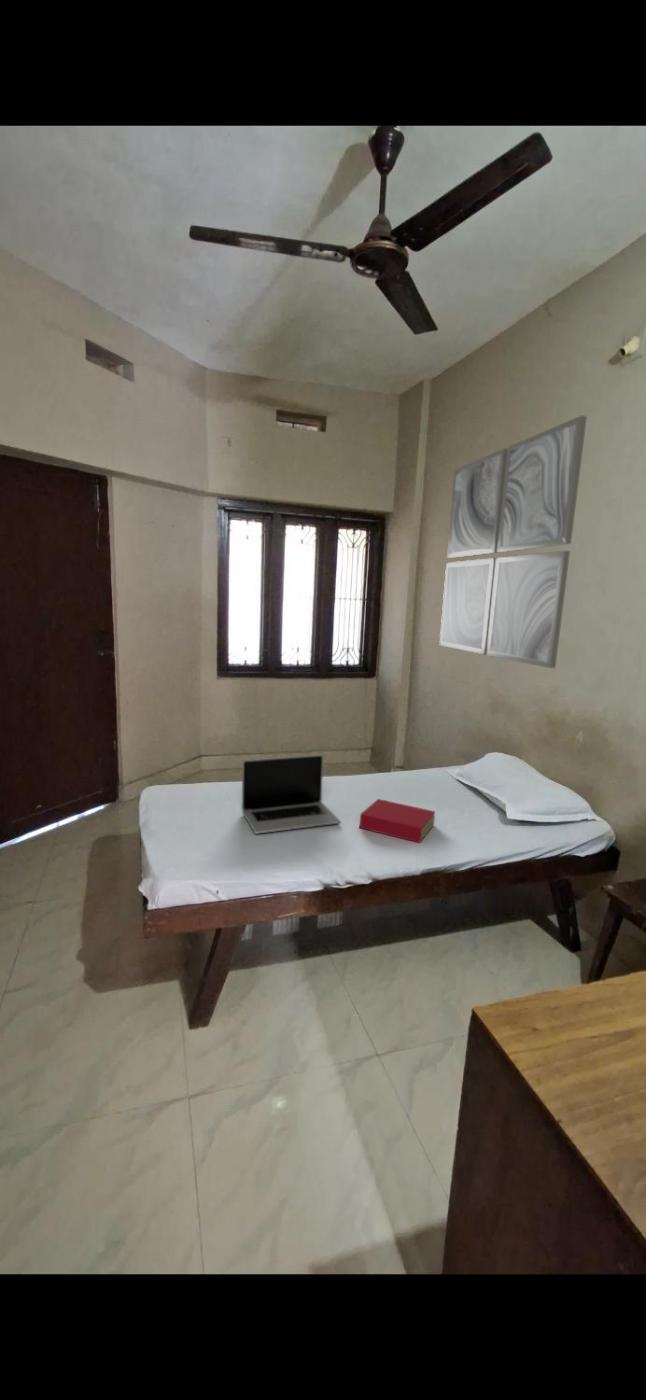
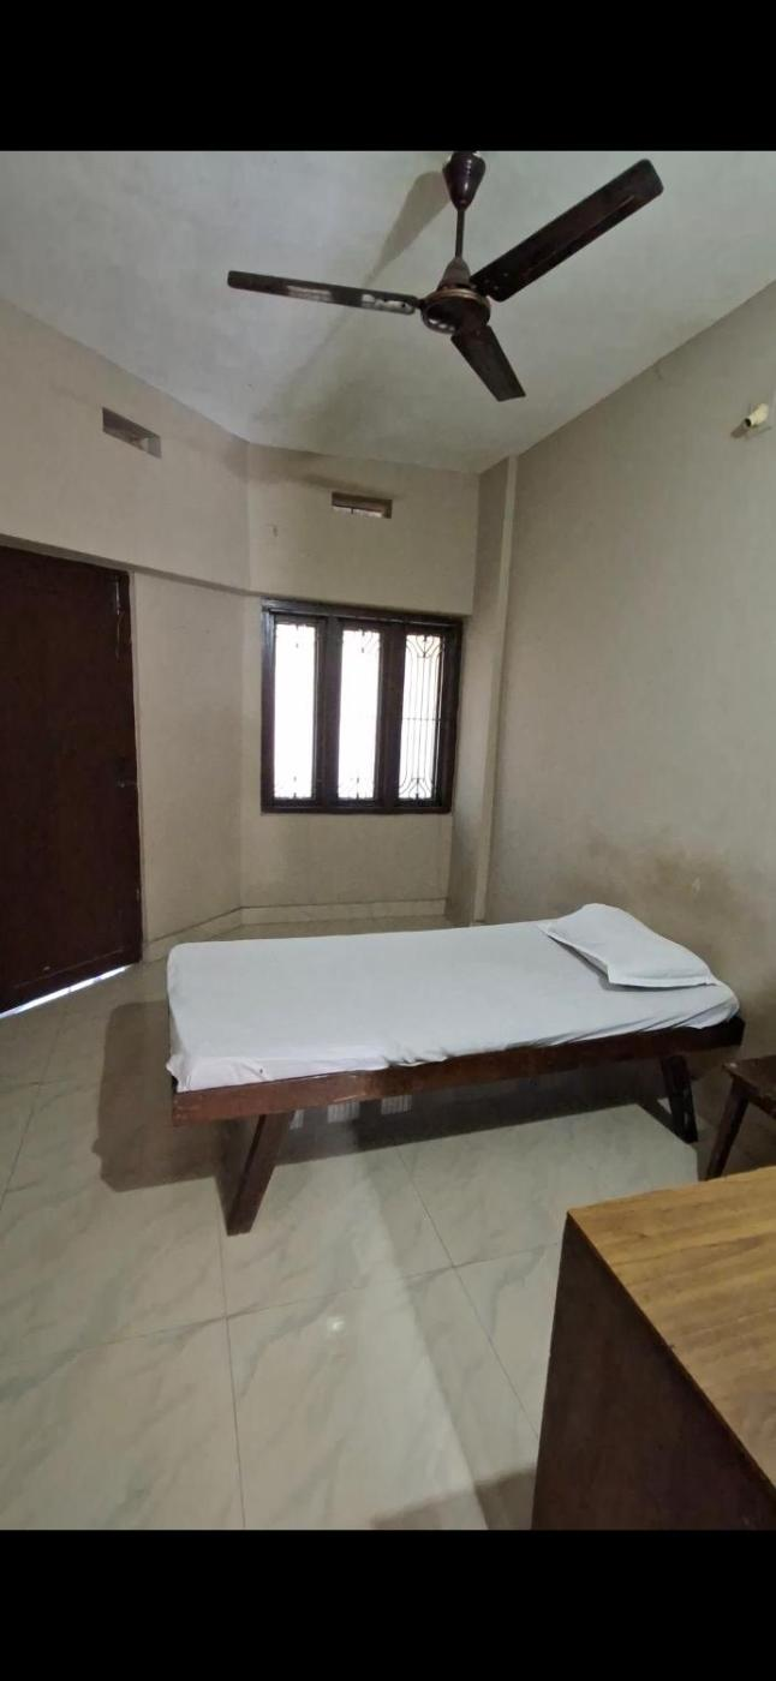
- wall art [439,414,588,669]
- laptop [241,754,341,835]
- book [359,798,436,844]
